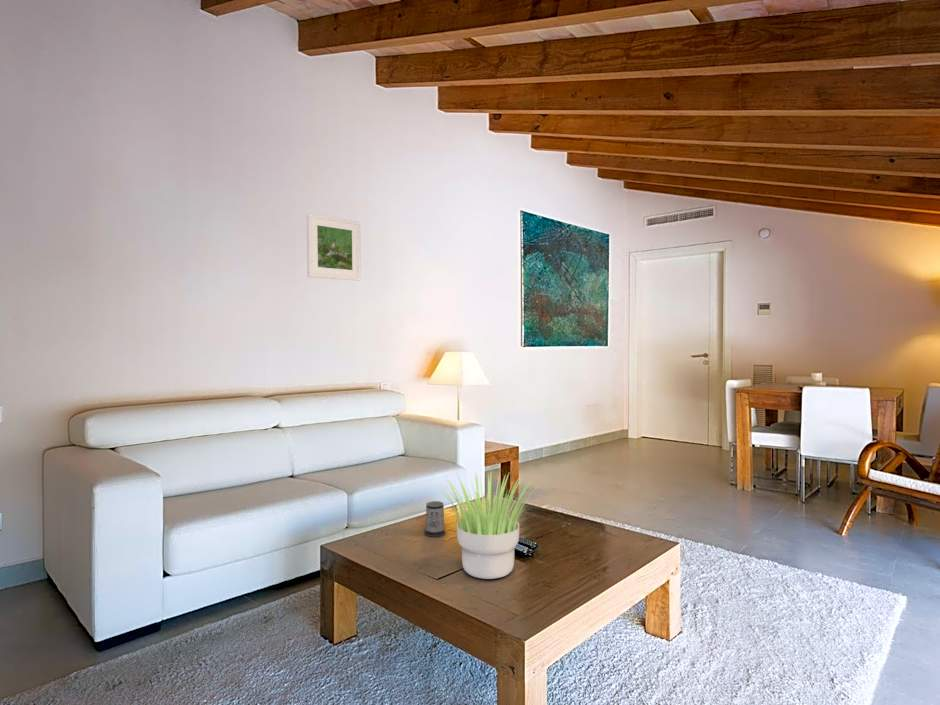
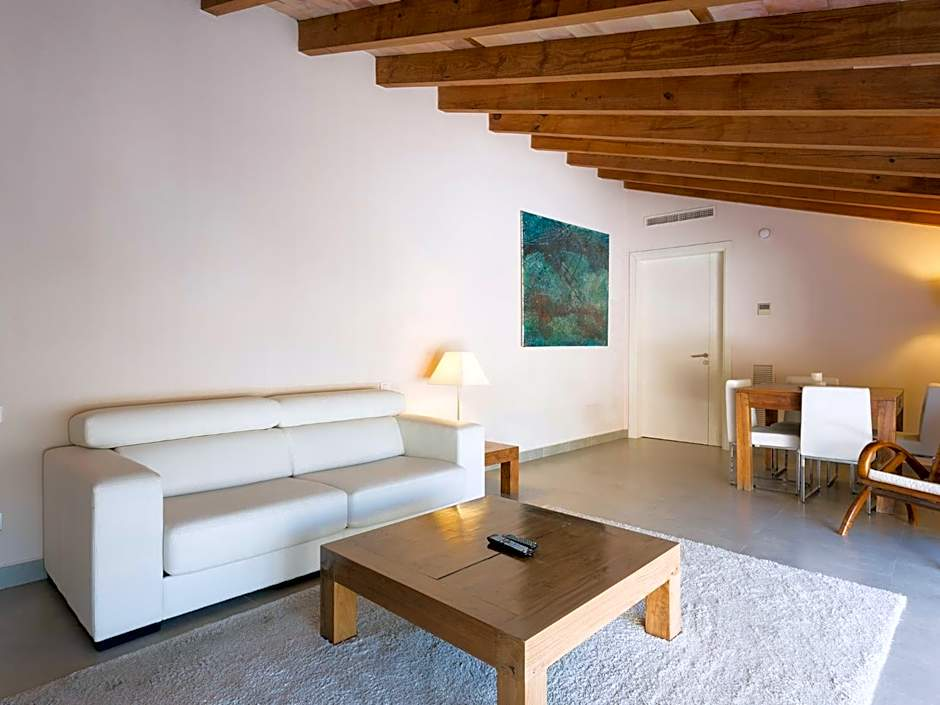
- potted plant [436,471,540,580]
- mug [424,500,447,538]
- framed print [306,212,362,282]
